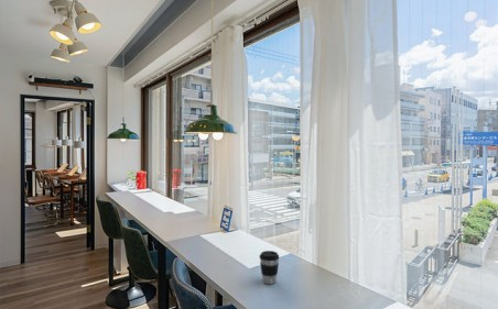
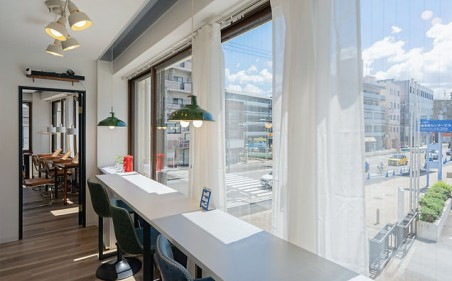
- coffee cup [259,250,280,285]
